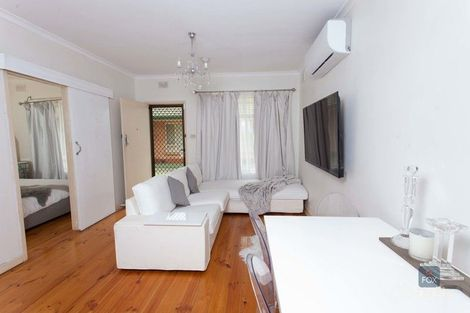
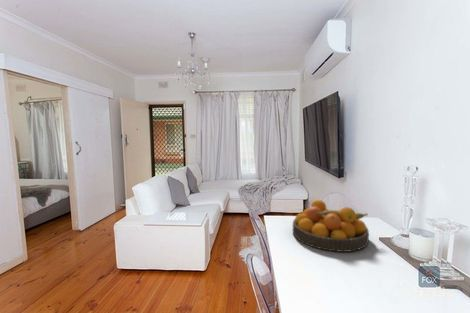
+ fruit bowl [292,199,370,253]
